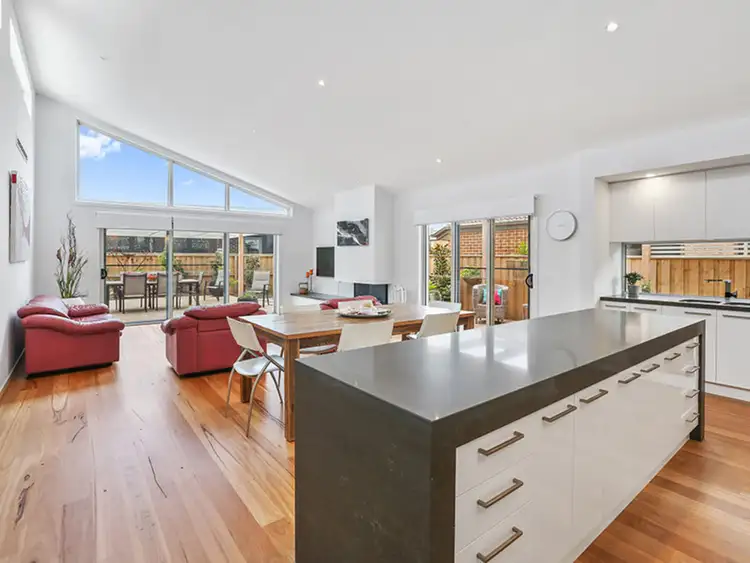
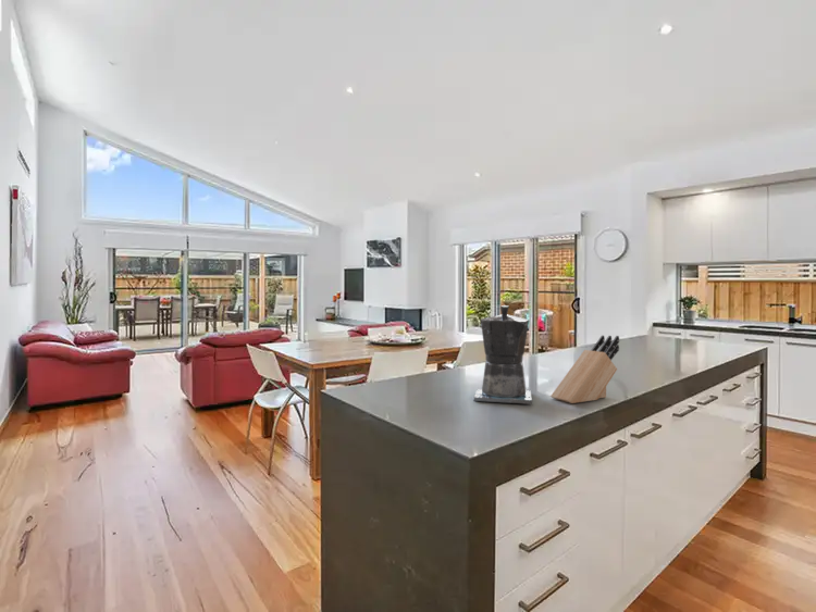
+ knife block [549,335,620,404]
+ coffee maker [472,304,533,405]
